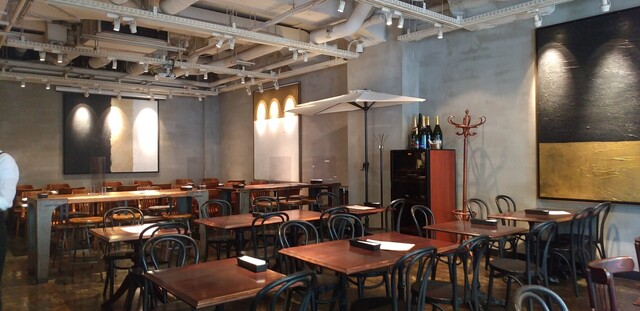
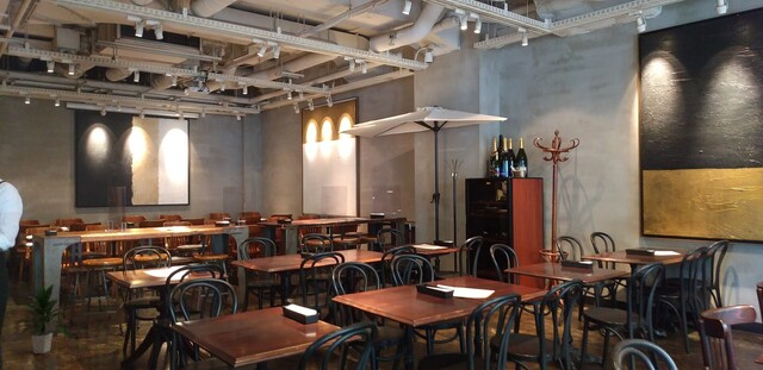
+ indoor plant [11,283,70,355]
